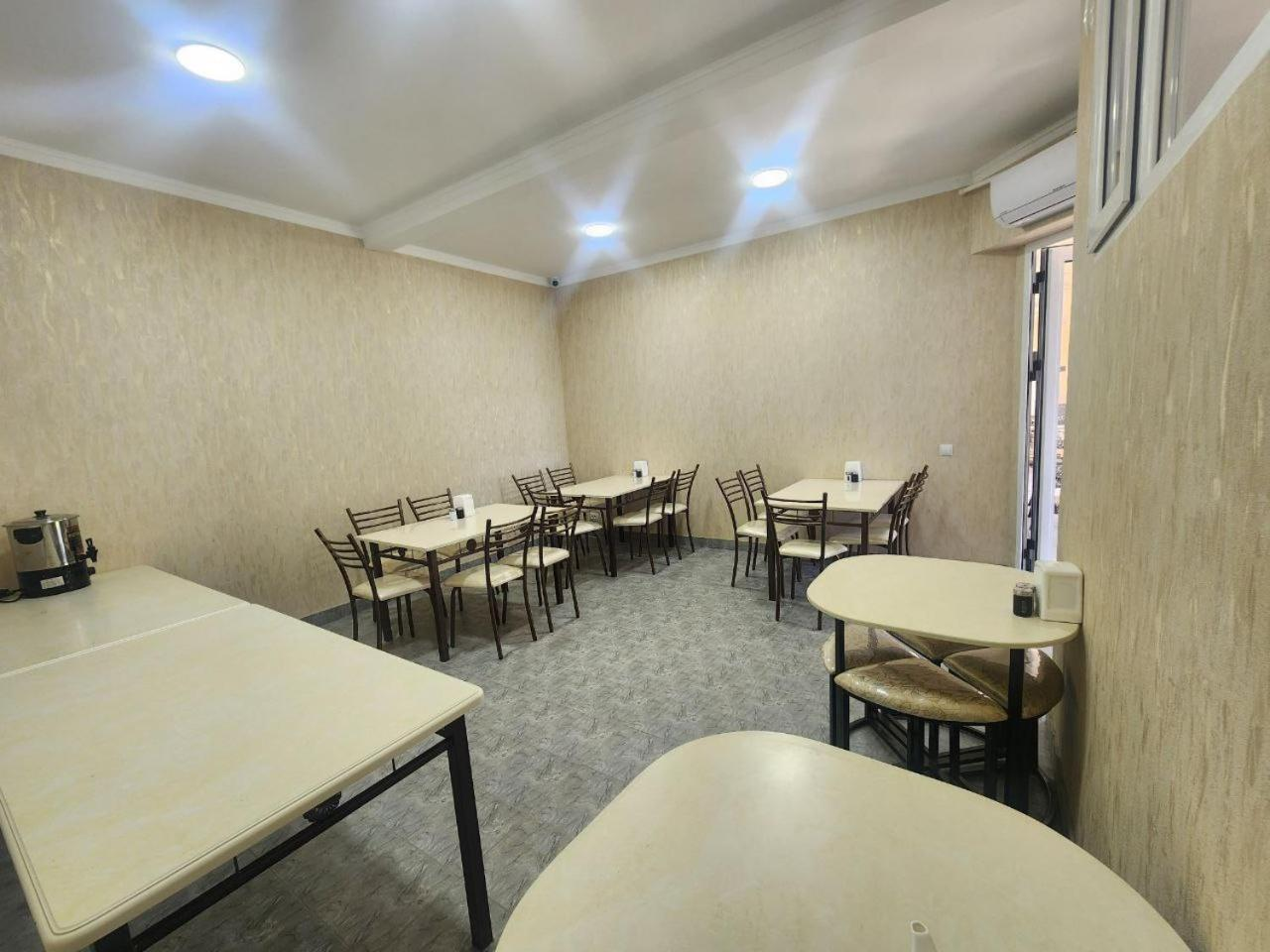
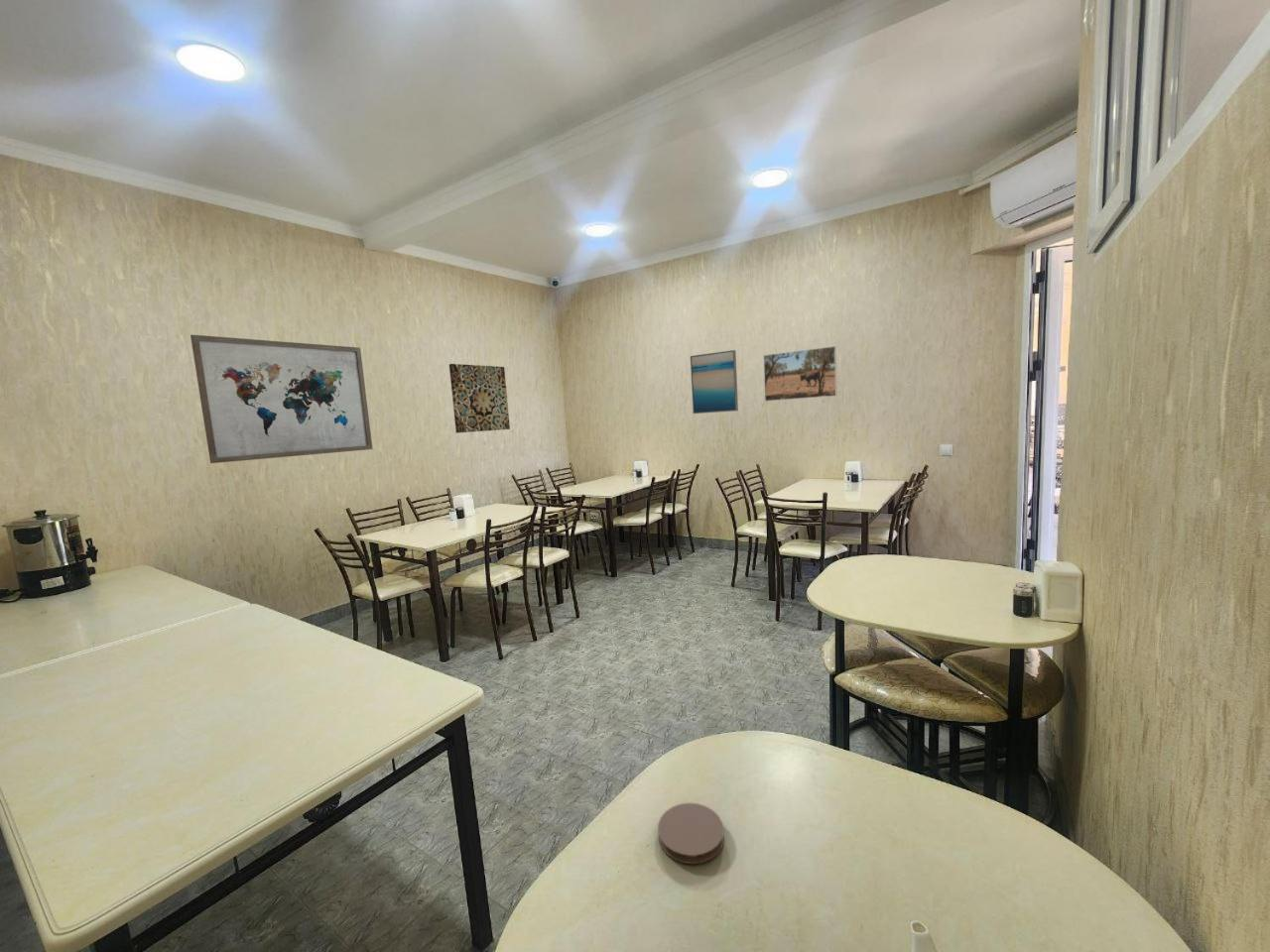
+ coaster [657,802,725,865]
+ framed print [762,345,838,403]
+ wall art [448,363,511,434]
+ wall art [190,334,373,464]
+ wall art [690,349,739,415]
